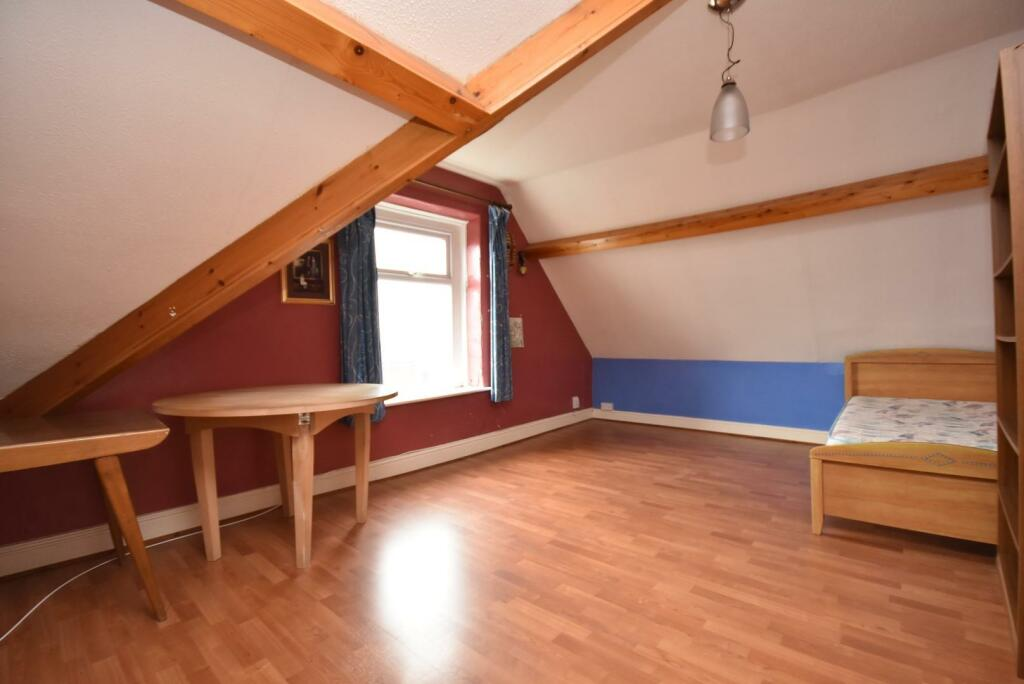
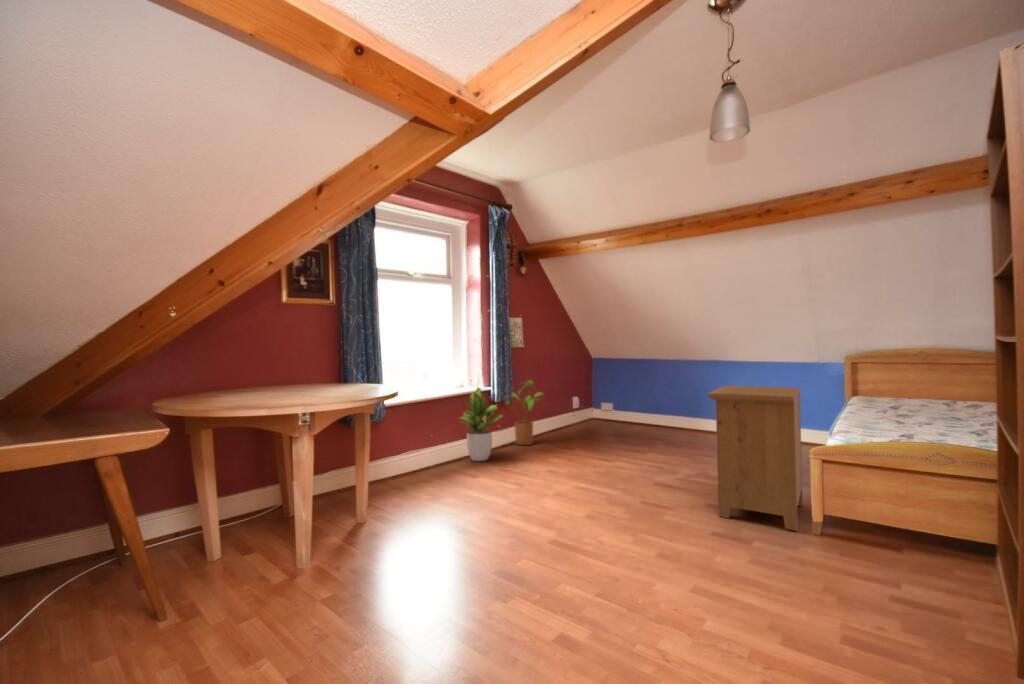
+ house plant [505,379,547,446]
+ potted plant [457,386,504,462]
+ nightstand [707,385,804,532]
